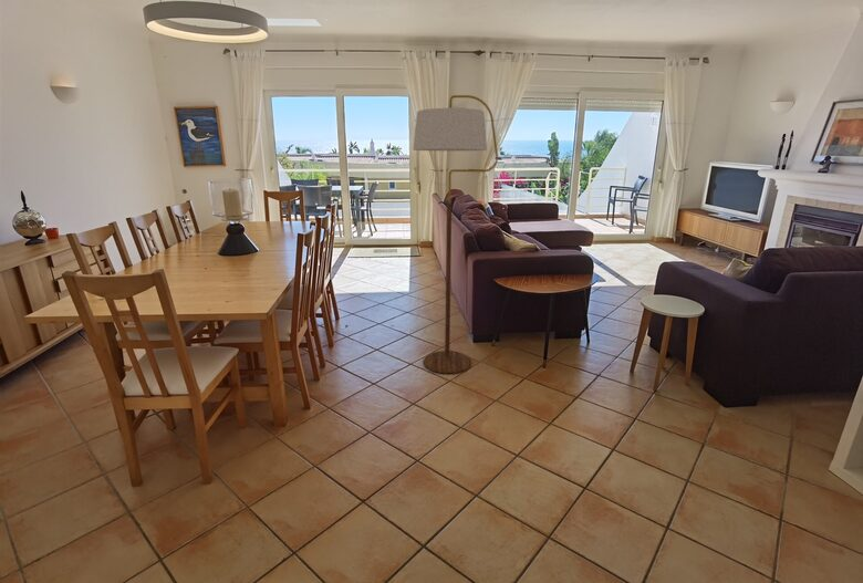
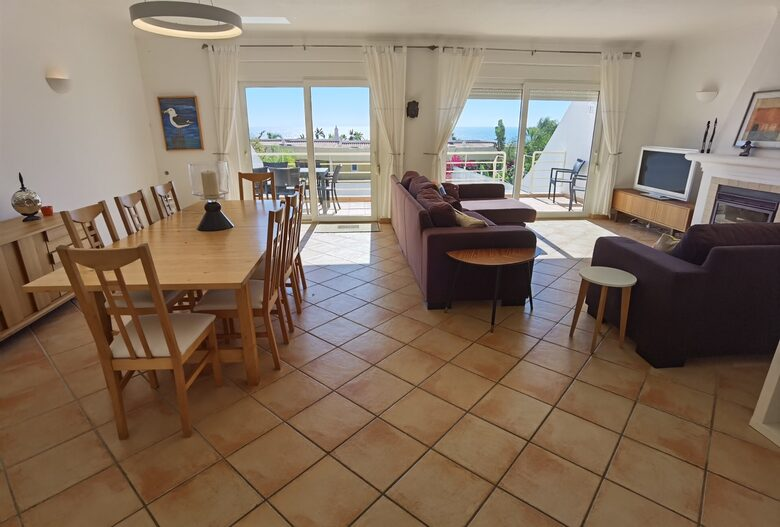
- floor lamp [412,94,499,374]
